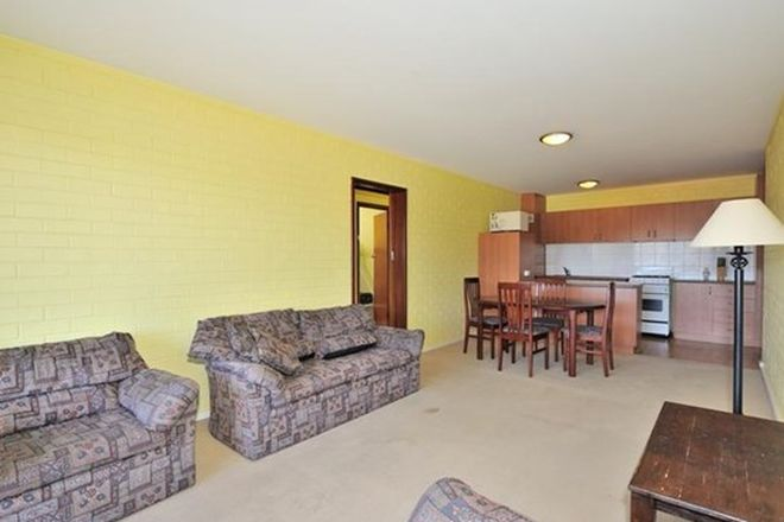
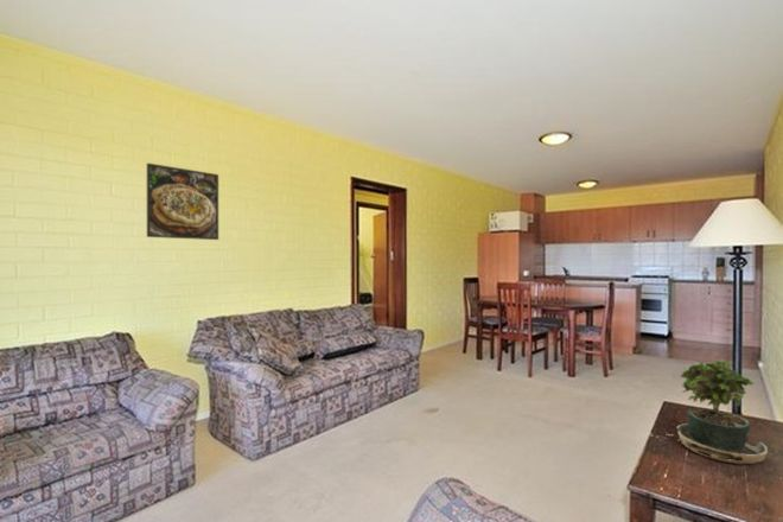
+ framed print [146,163,219,241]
+ potted plant [648,359,769,466]
